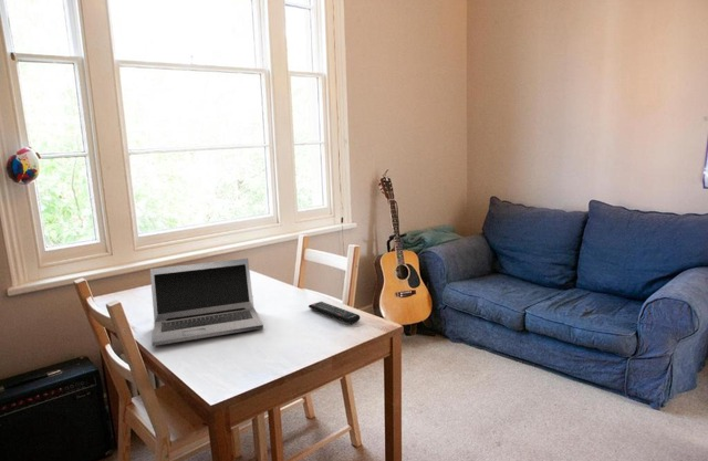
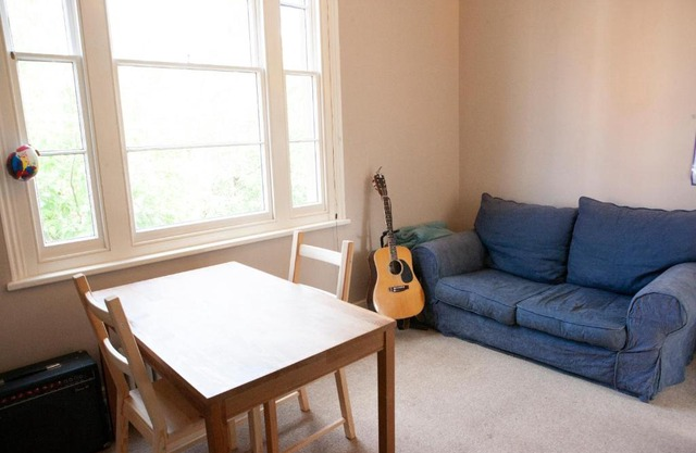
- laptop [149,258,264,347]
- remote control [308,301,361,325]
